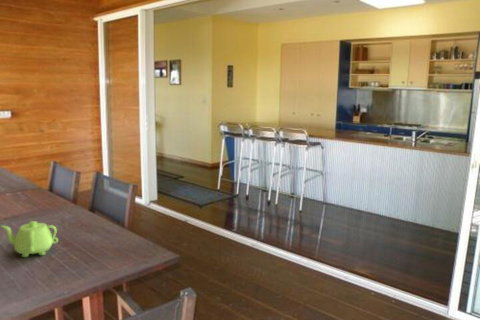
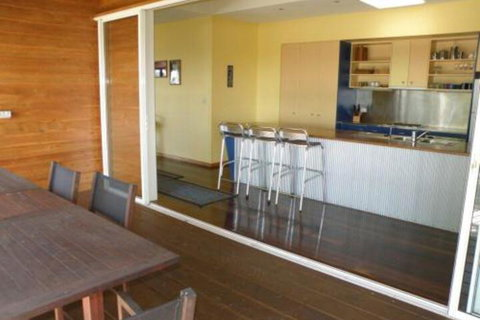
- teapot [0,220,59,258]
